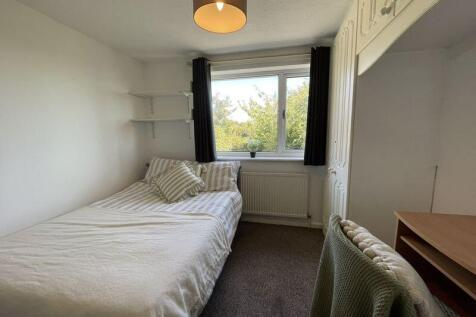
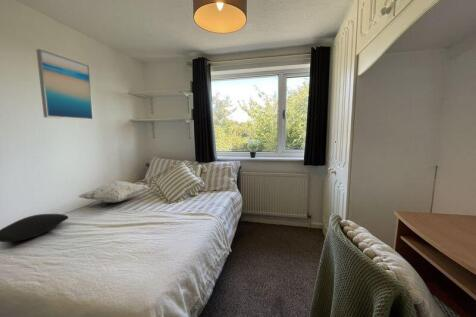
+ cushion [0,213,69,243]
+ decorative pillow [78,180,149,204]
+ wall art [35,48,94,121]
